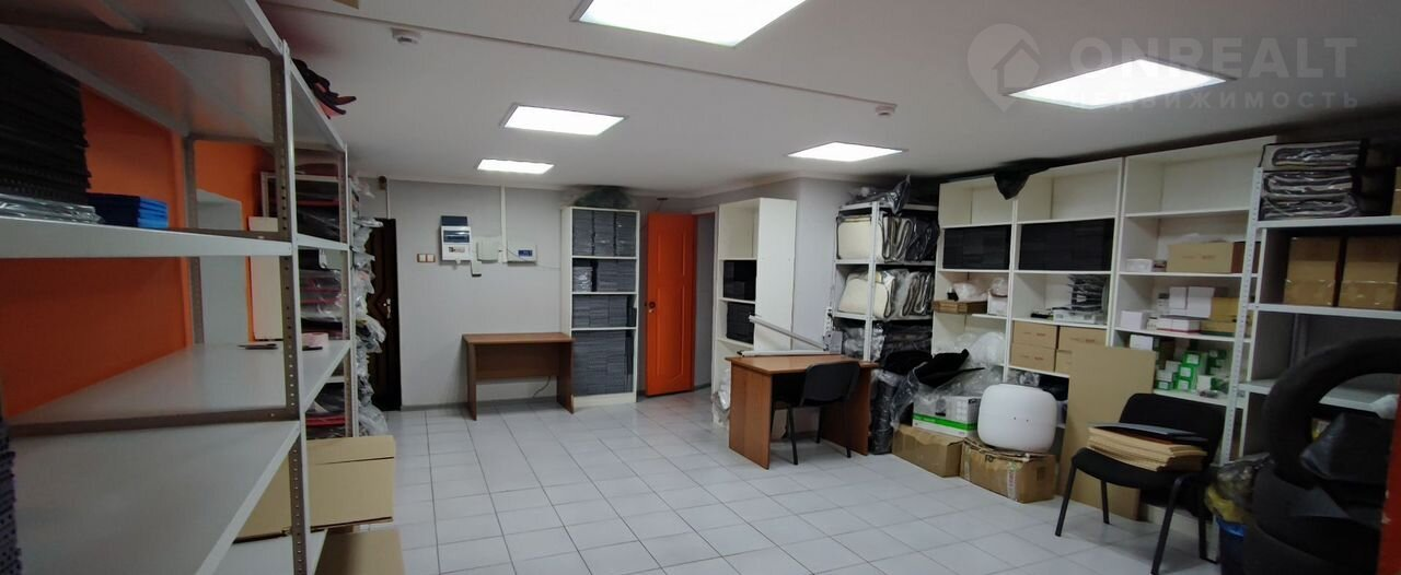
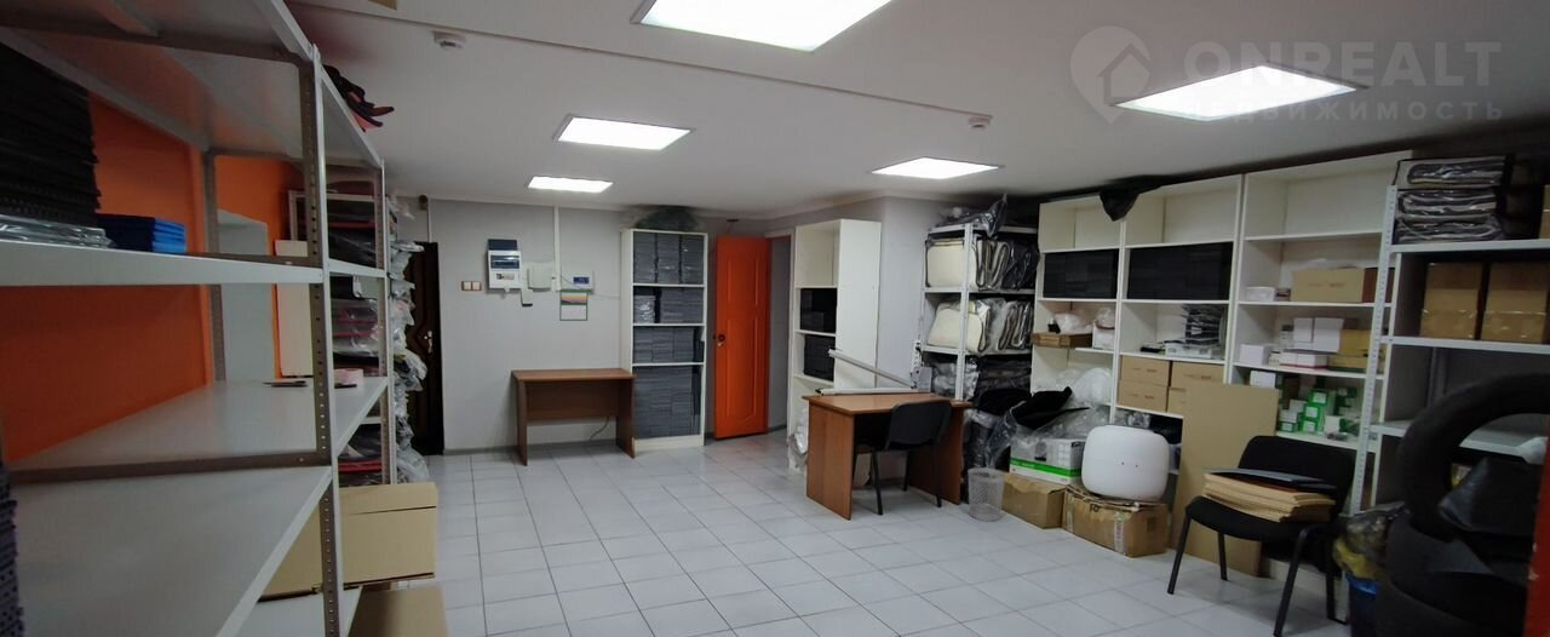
+ calendar [558,287,589,322]
+ wastebasket [968,466,1006,522]
